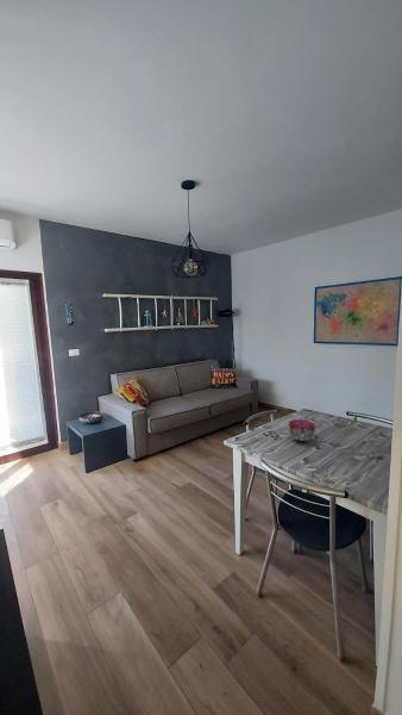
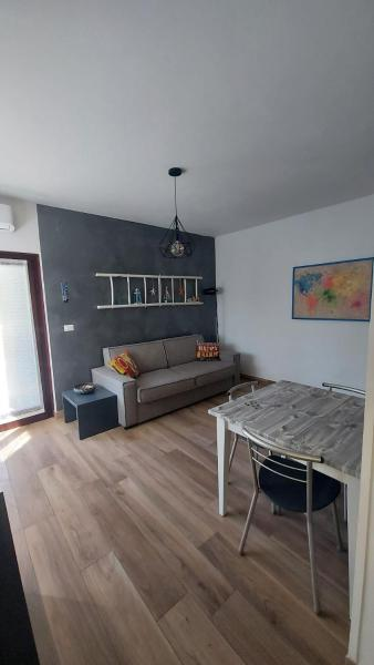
- decorative bowl [288,418,316,442]
